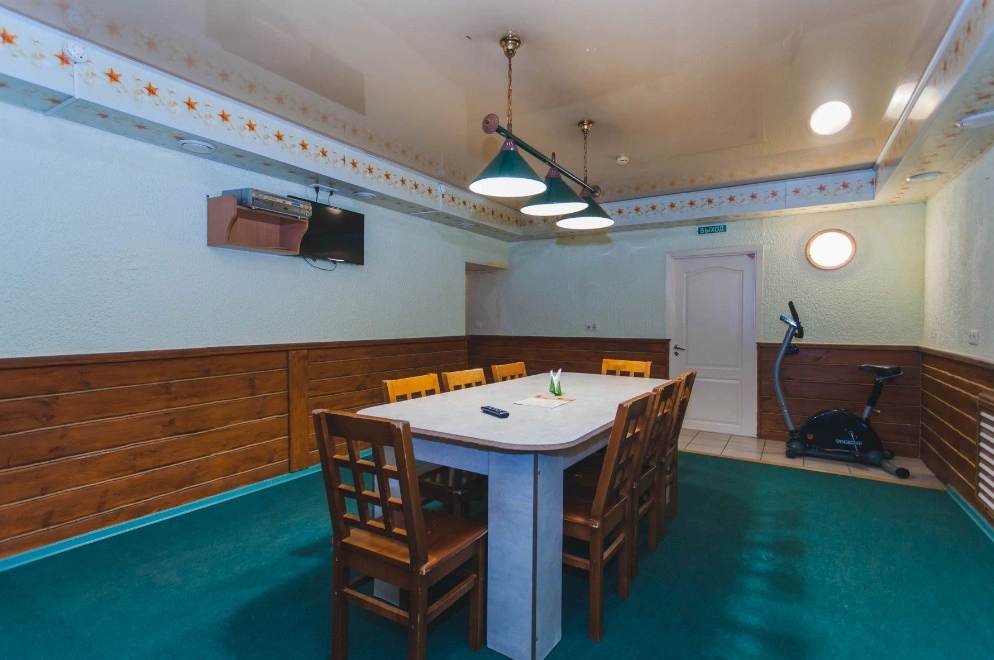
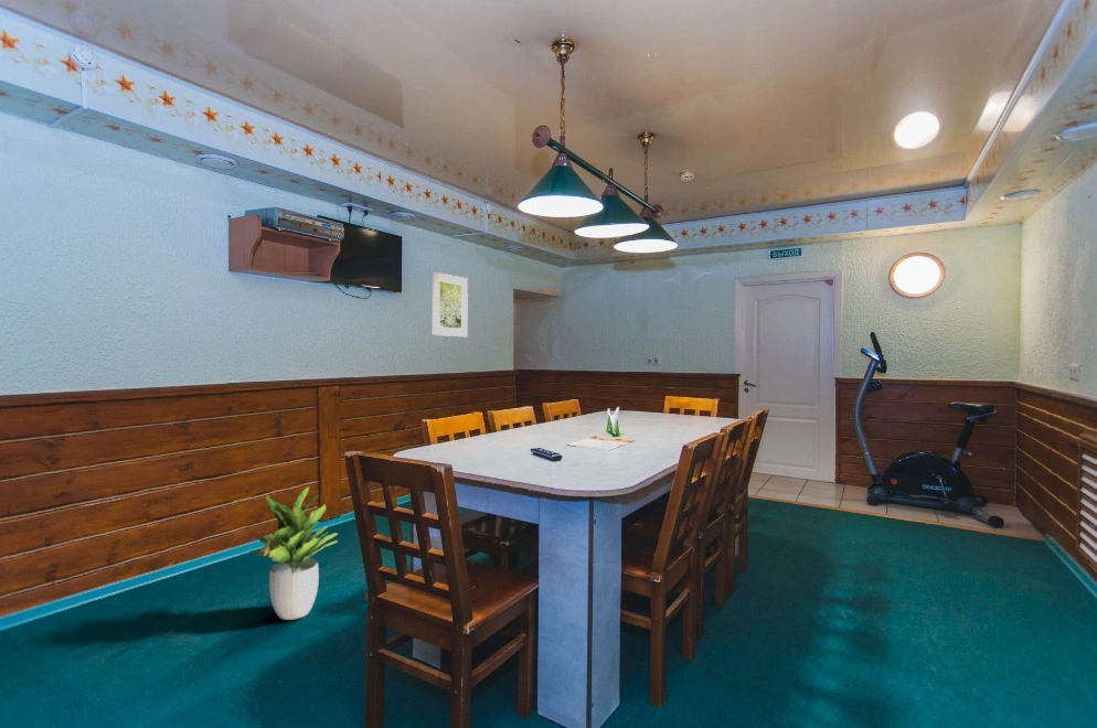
+ potted plant [248,485,339,621]
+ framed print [432,271,469,338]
